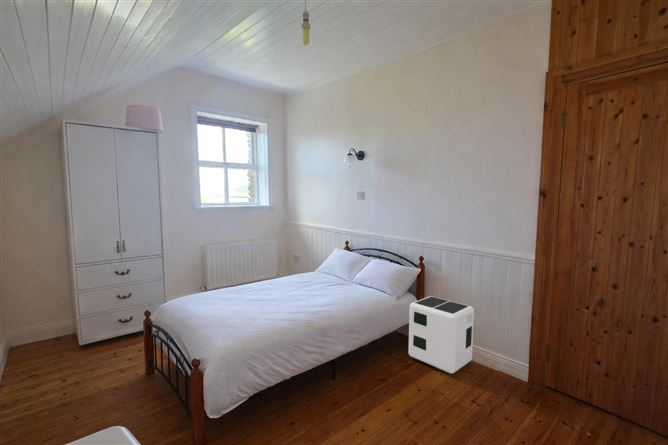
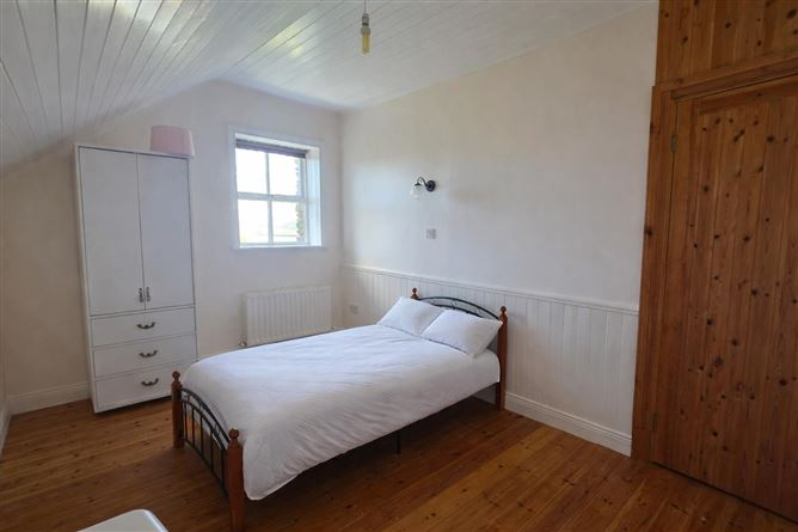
- air purifier [408,295,475,374]
